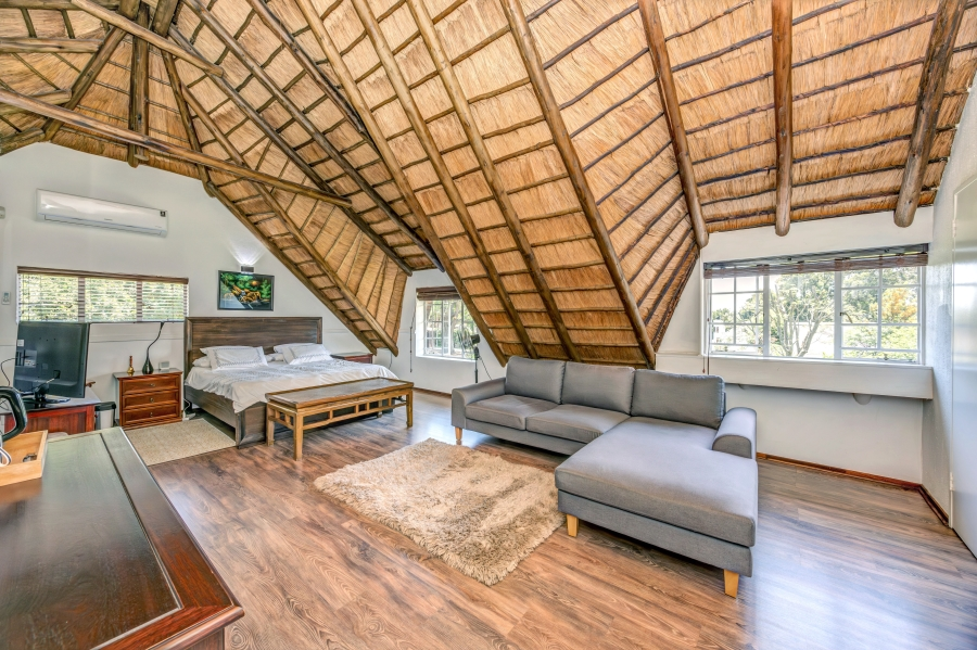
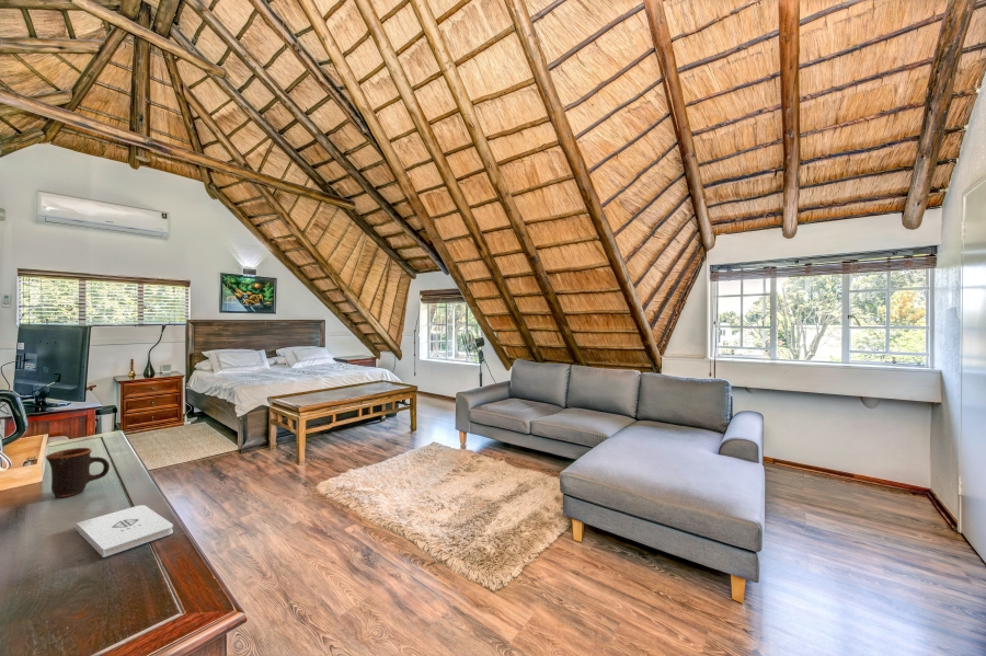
+ mug [45,447,111,498]
+ notepad [76,504,174,559]
